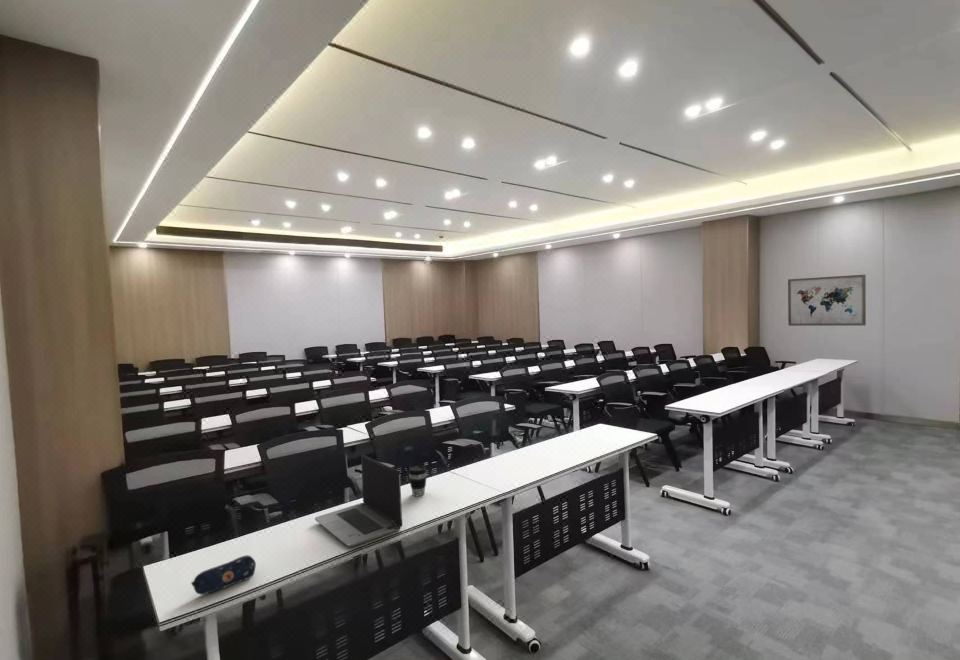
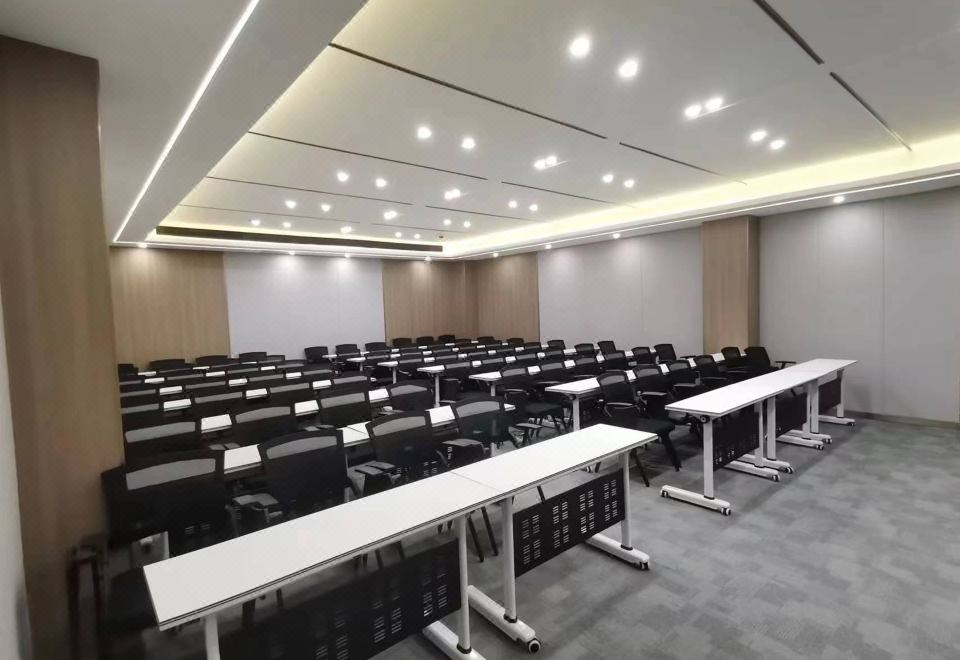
- laptop computer [314,454,403,547]
- wall art [787,274,867,327]
- coffee cup [407,465,428,497]
- pencil case [190,554,257,596]
